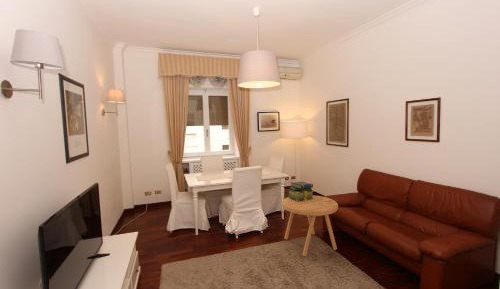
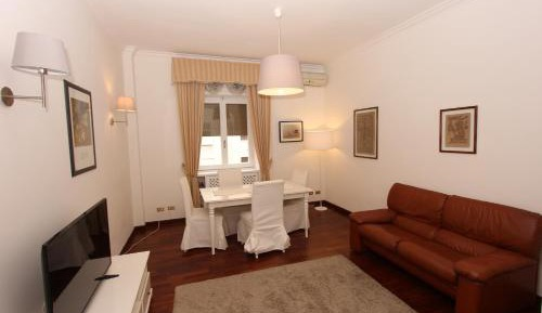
- side table [281,194,339,257]
- stack of books [287,180,315,201]
